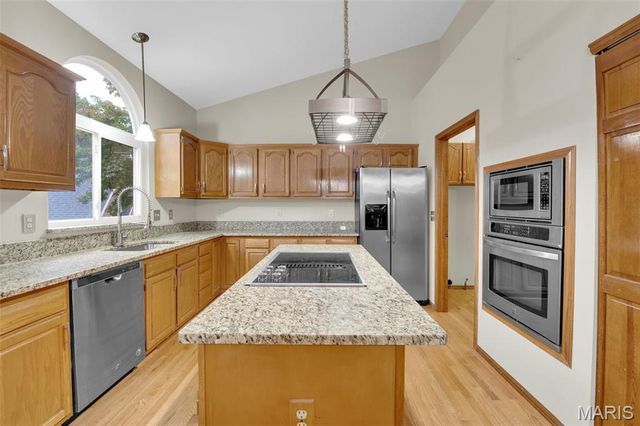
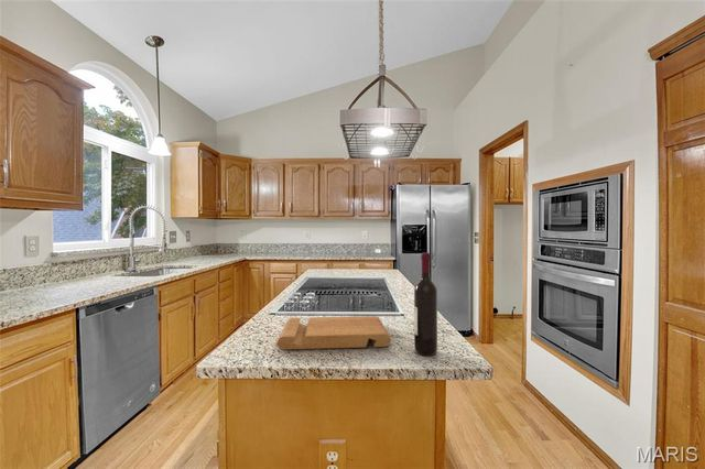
+ cutting board [276,315,392,350]
+ wine bottle [413,252,438,357]
